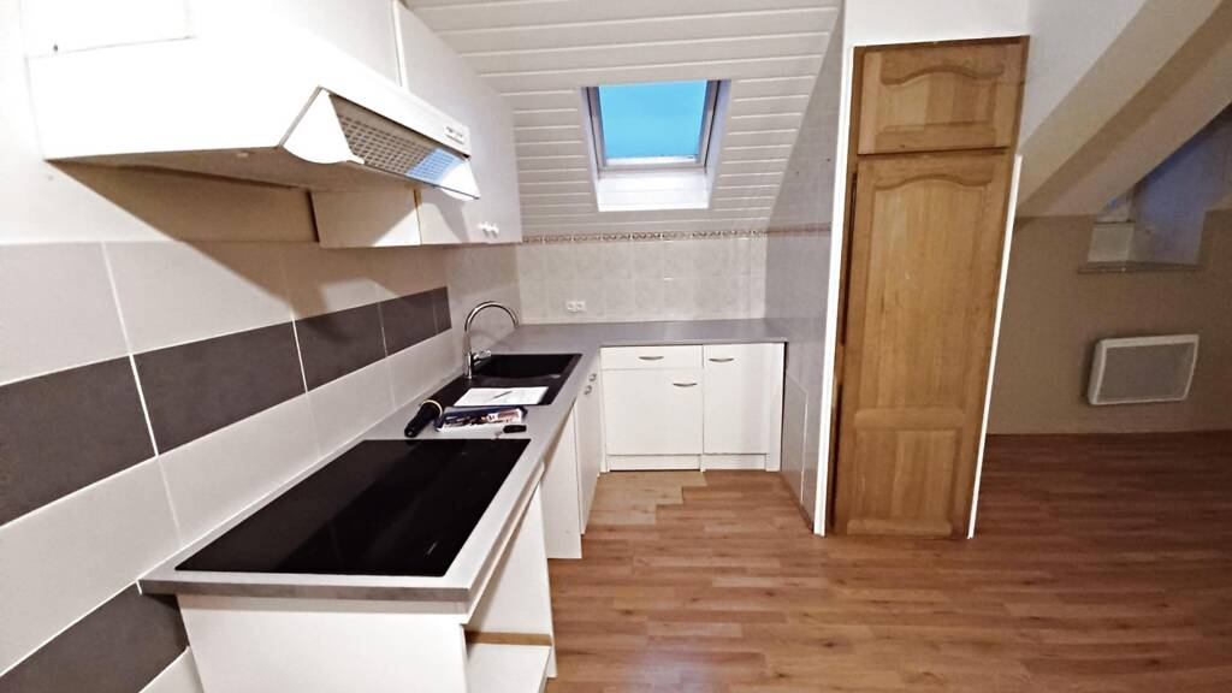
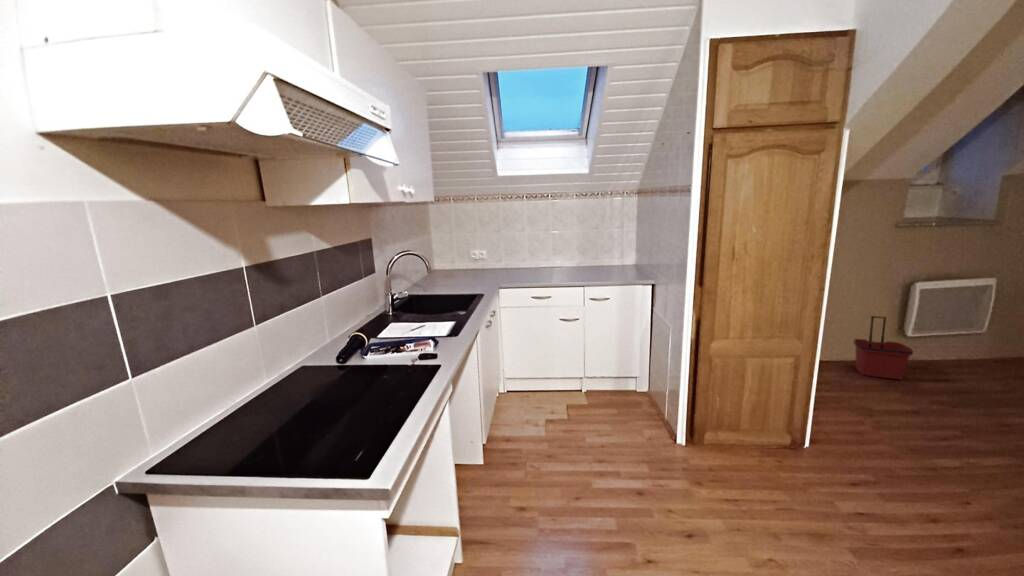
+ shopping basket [853,315,914,381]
